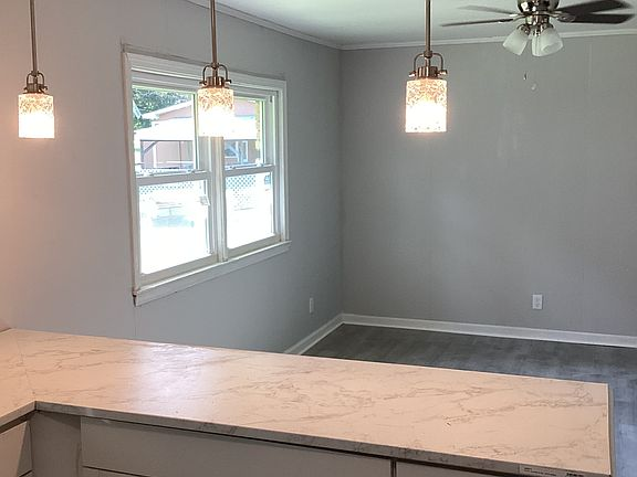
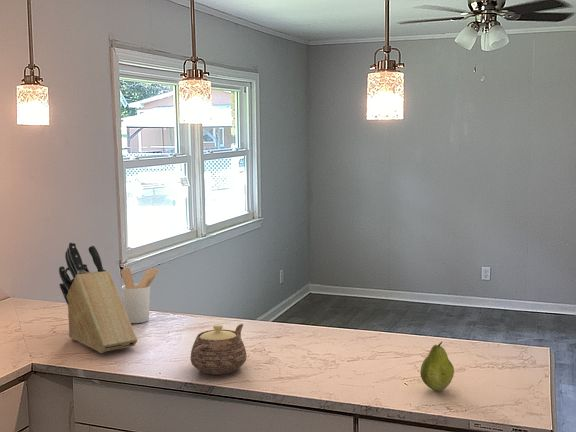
+ utensil holder [120,267,160,324]
+ fruit [419,341,455,392]
+ teapot [189,323,248,375]
+ knife block [58,241,138,354]
